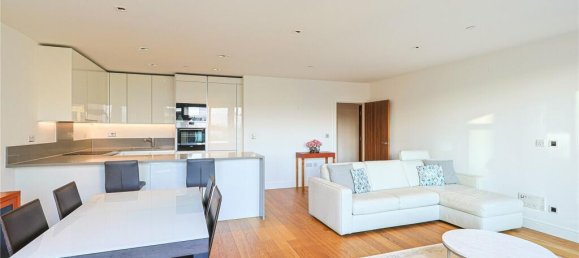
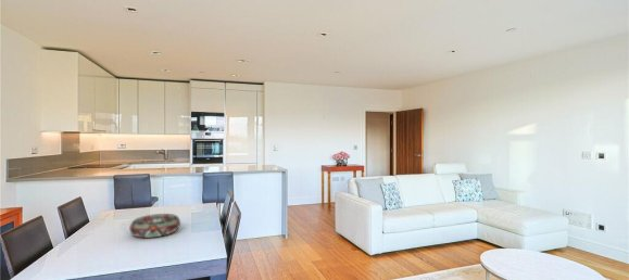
+ decorative bowl [128,213,181,239]
